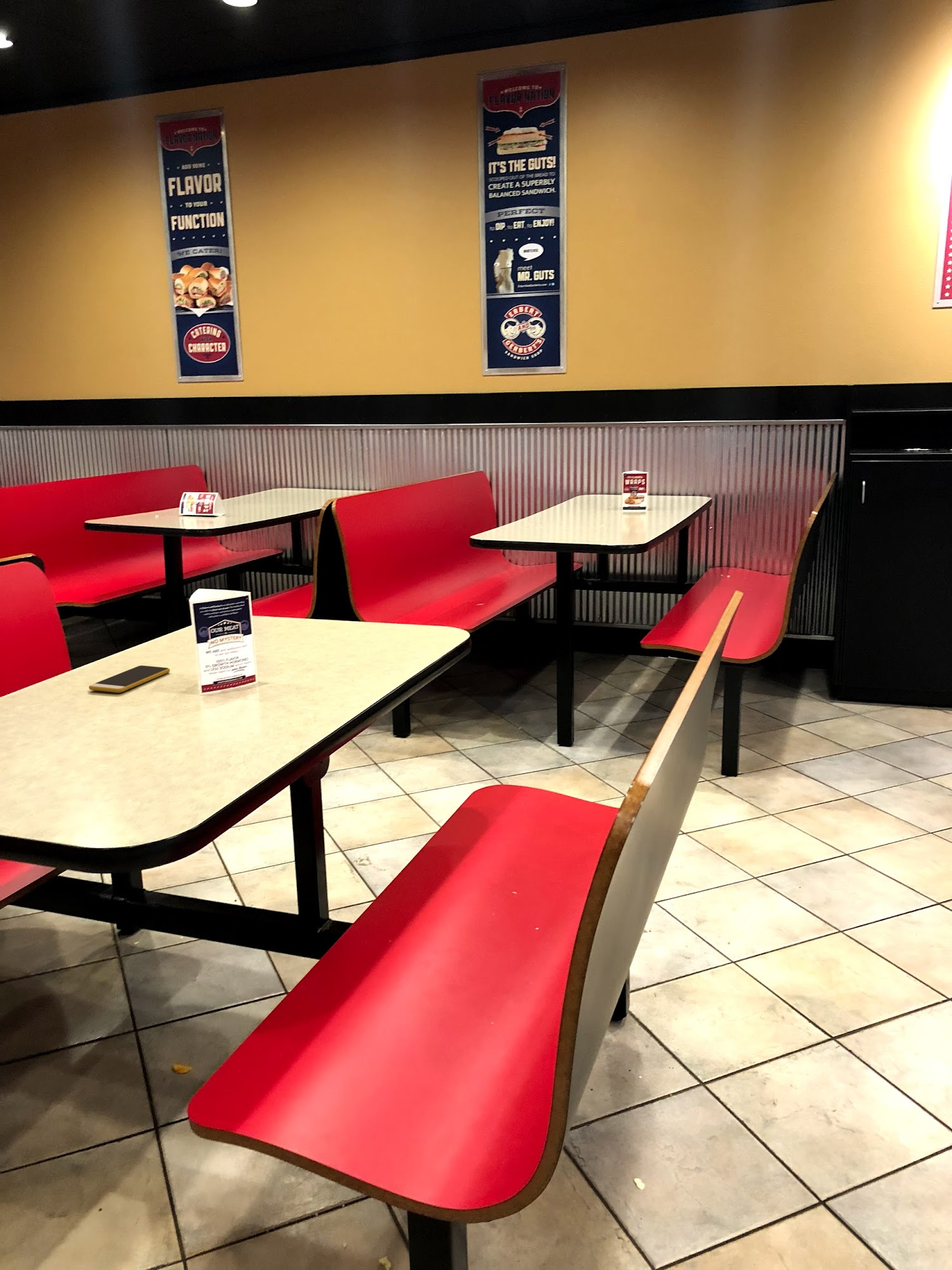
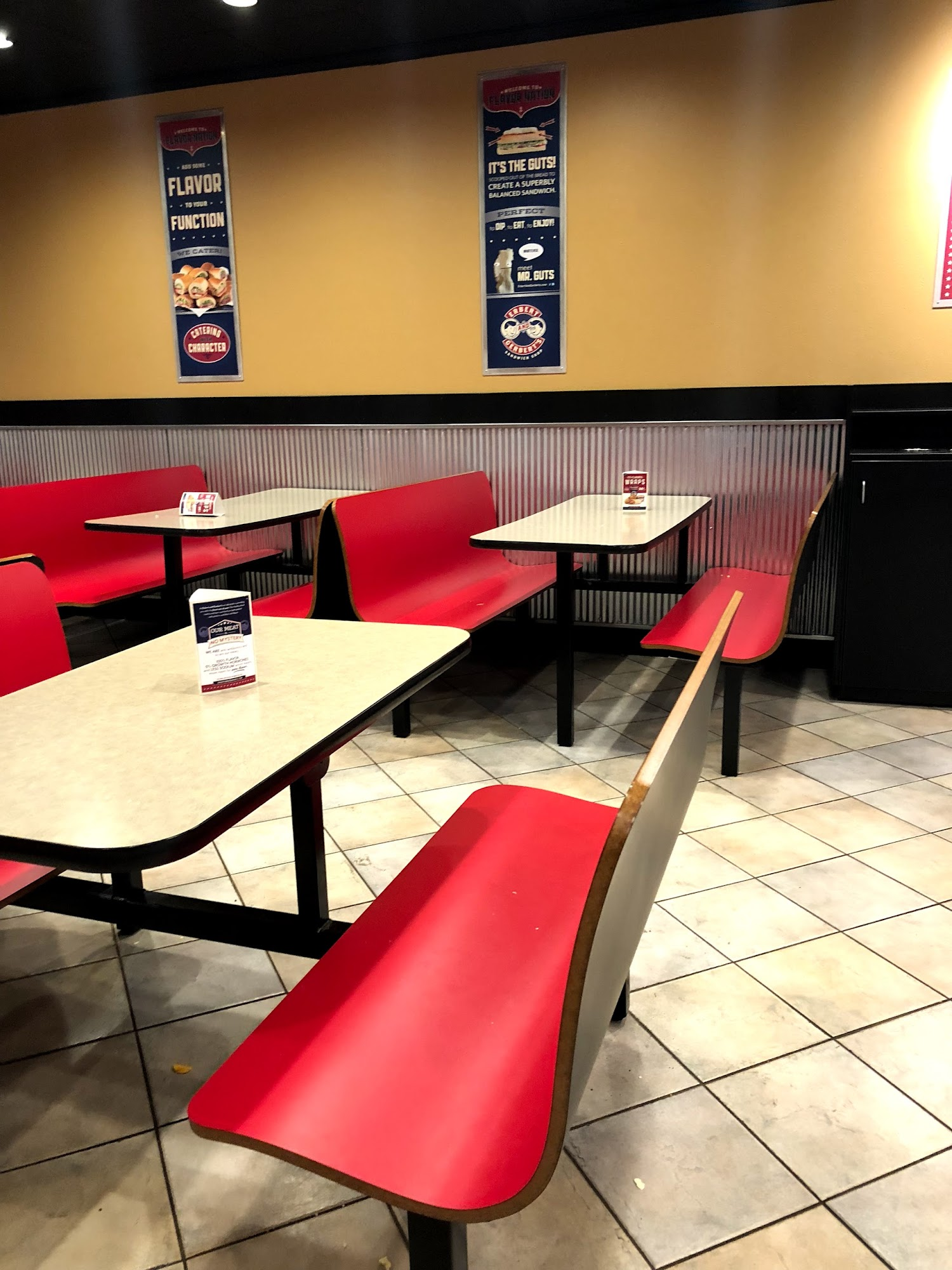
- smartphone [88,665,171,693]
